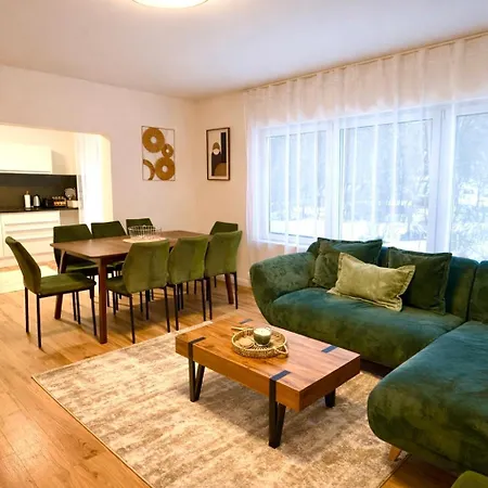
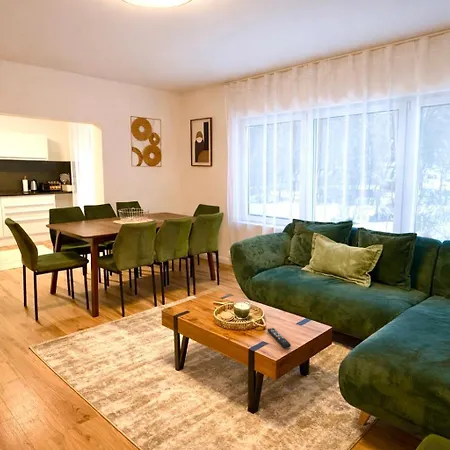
+ remote control [266,327,292,349]
